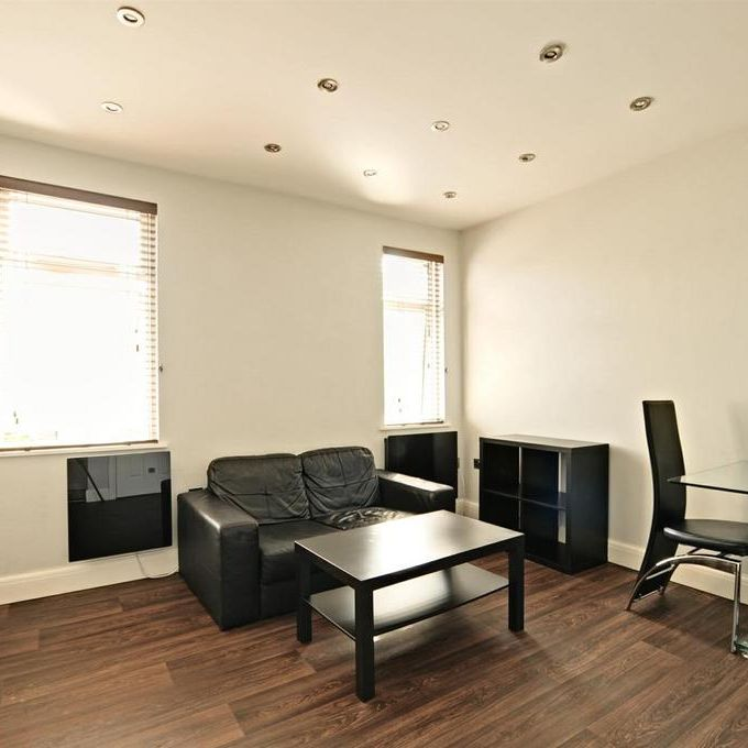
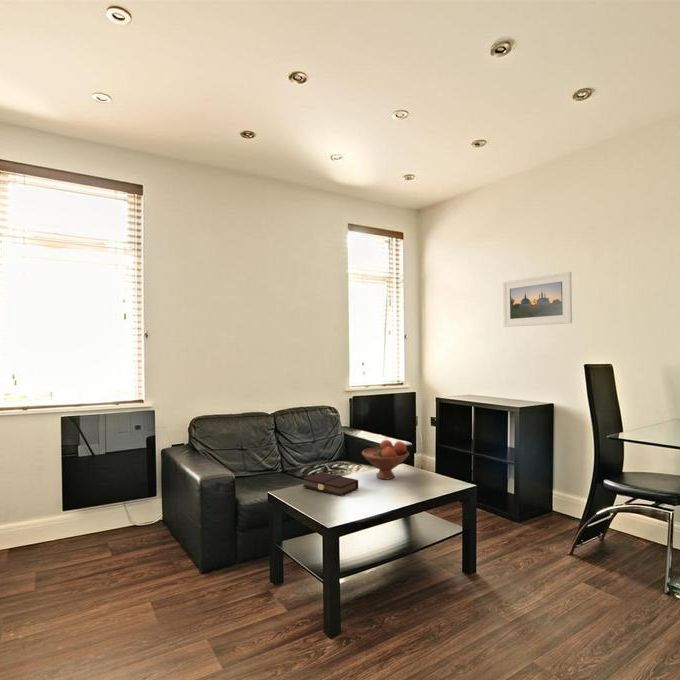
+ book [302,471,359,497]
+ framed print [502,271,573,328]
+ fruit bowl [361,439,410,480]
